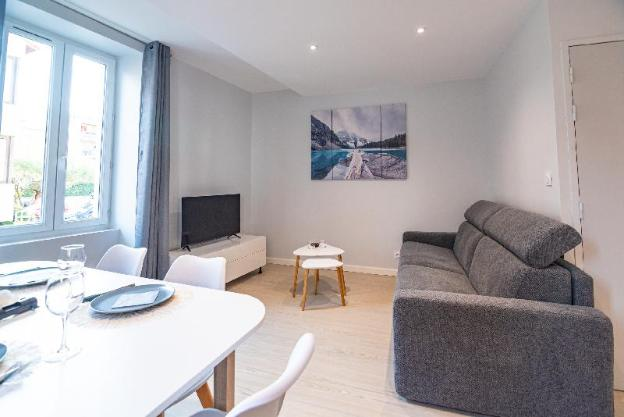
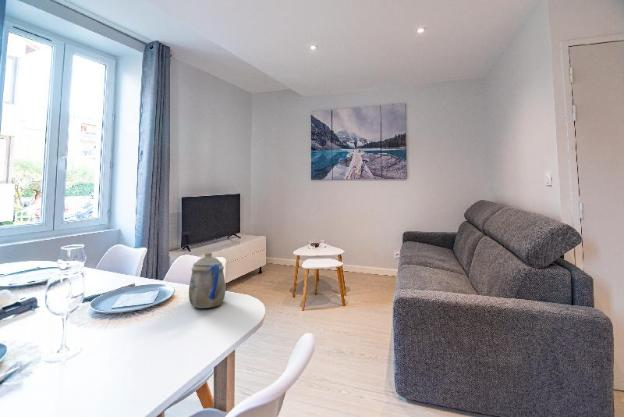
+ teapot [188,251,226,309]
